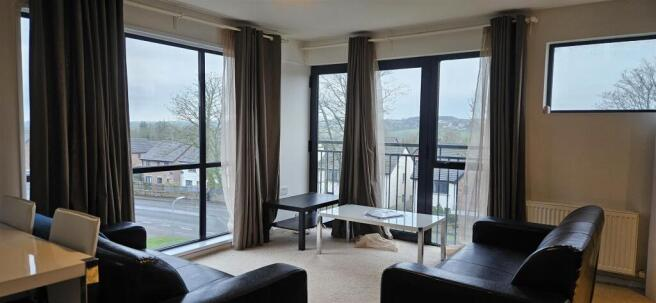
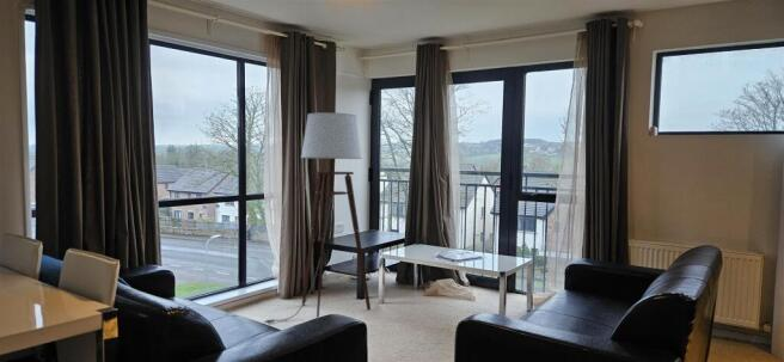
+ floor lamp [263,111,372,324]
